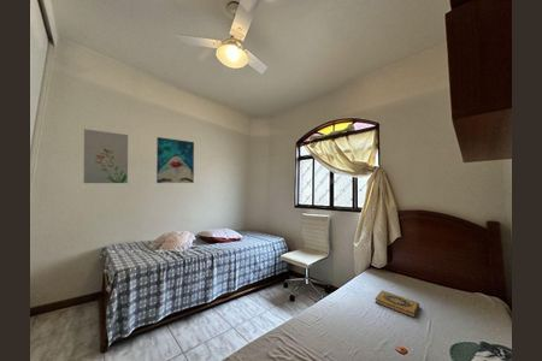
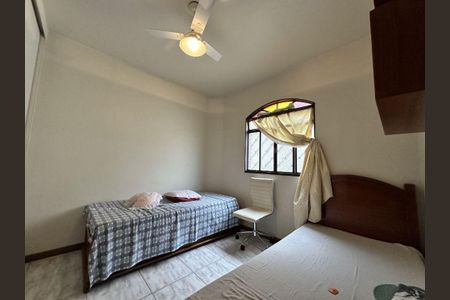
- wall art [155,136,195,184]
- hardback book [375,289,420,319]
- wall art [83,128,129,184]
